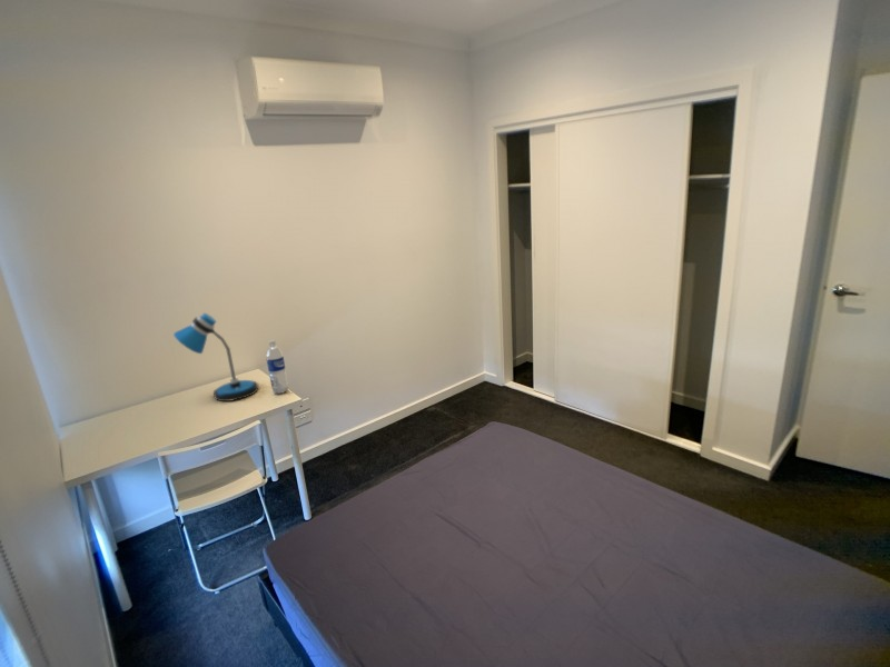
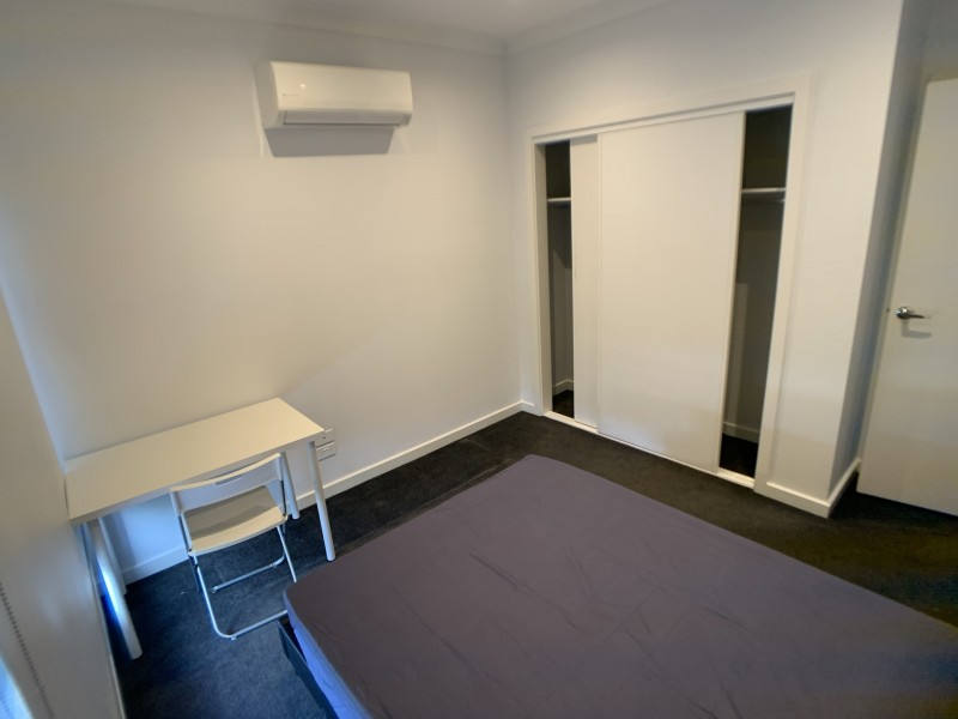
- desk lamp [172,312,259,402]
- water bottle [265,339,289,395]
